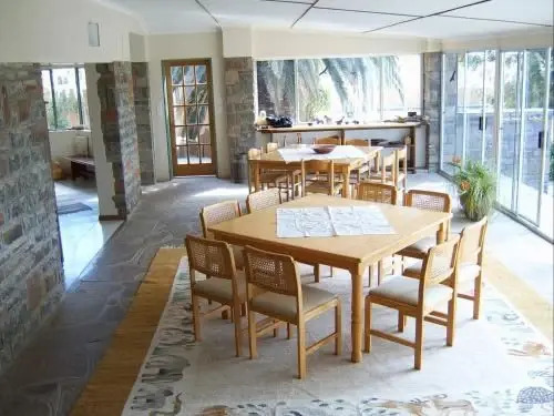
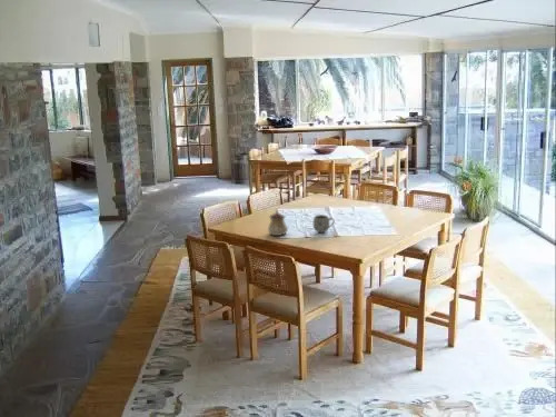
+ teapot [267,209,289,237]
+ mug [312,214,336,234]
